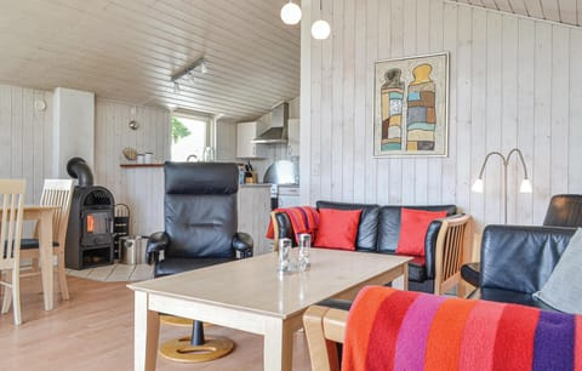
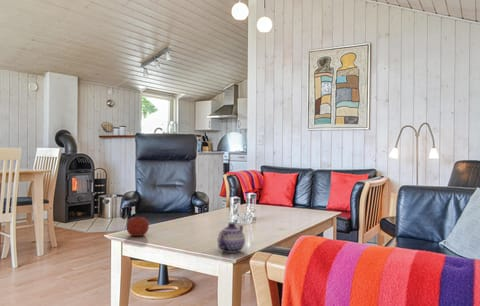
+ teapot [217,222,246,254]
+ fruit [126,214,150,237]
